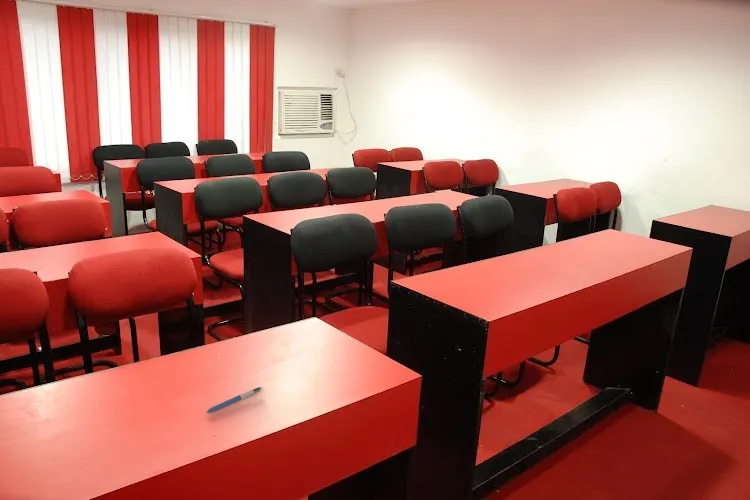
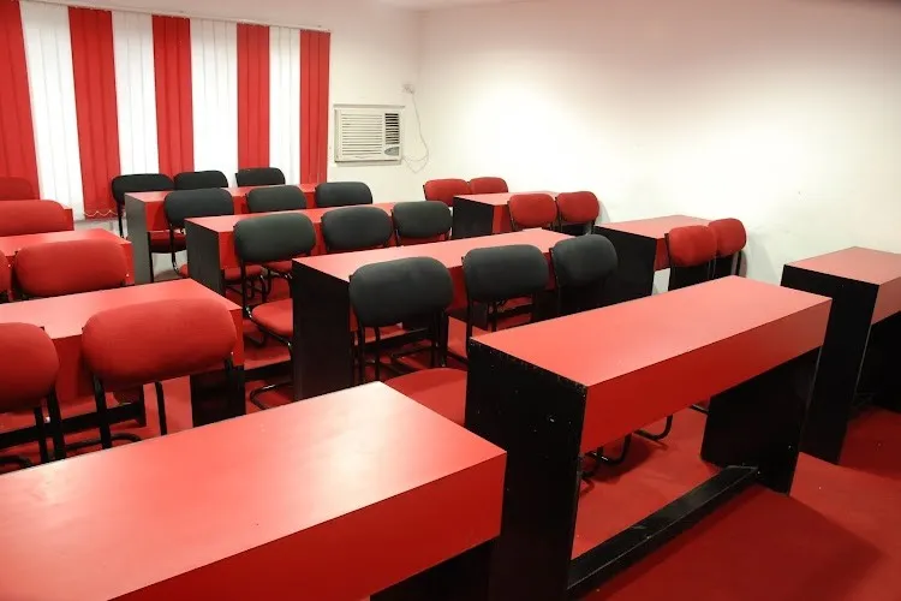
- pen [205,386,263,414]
